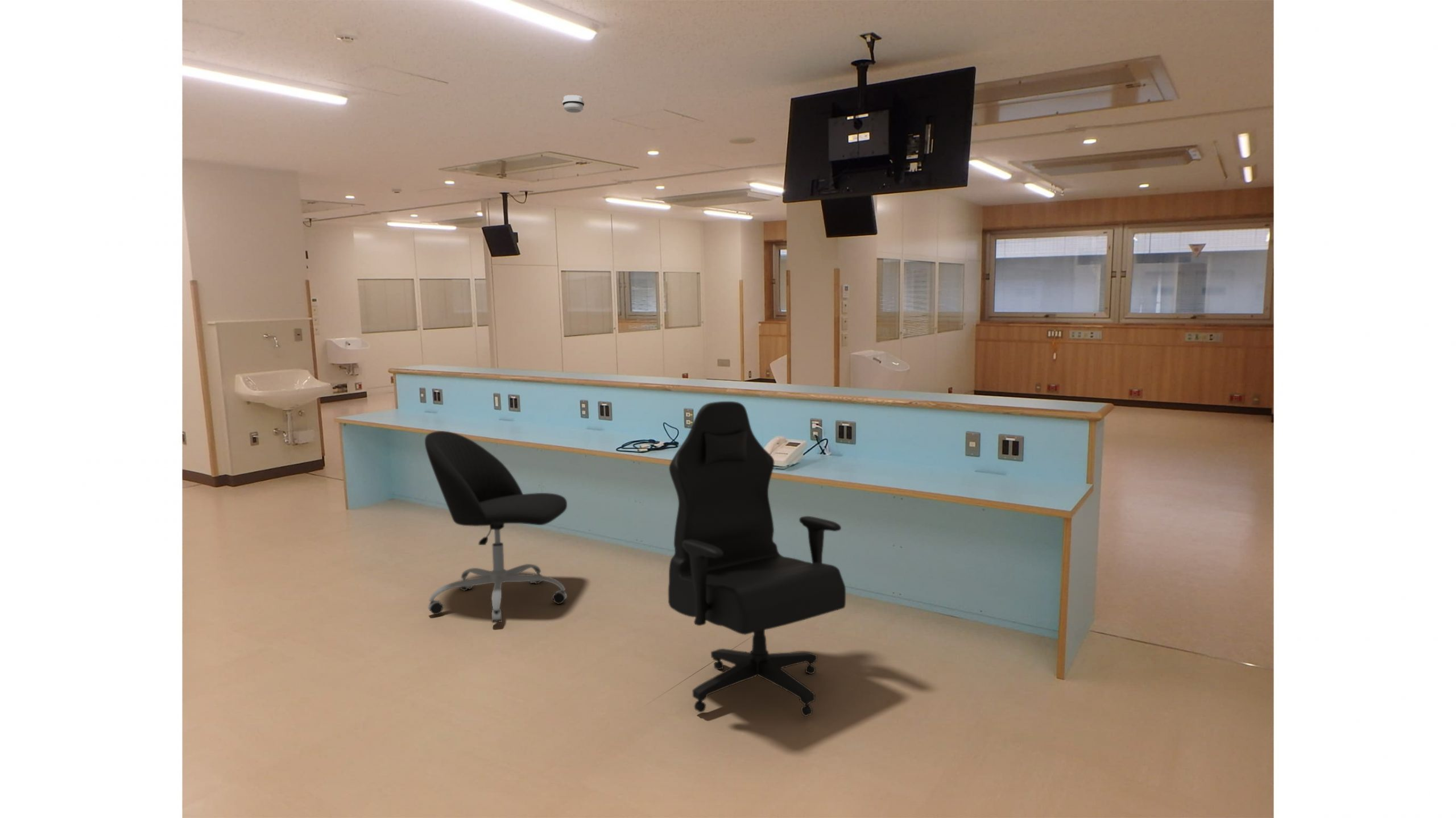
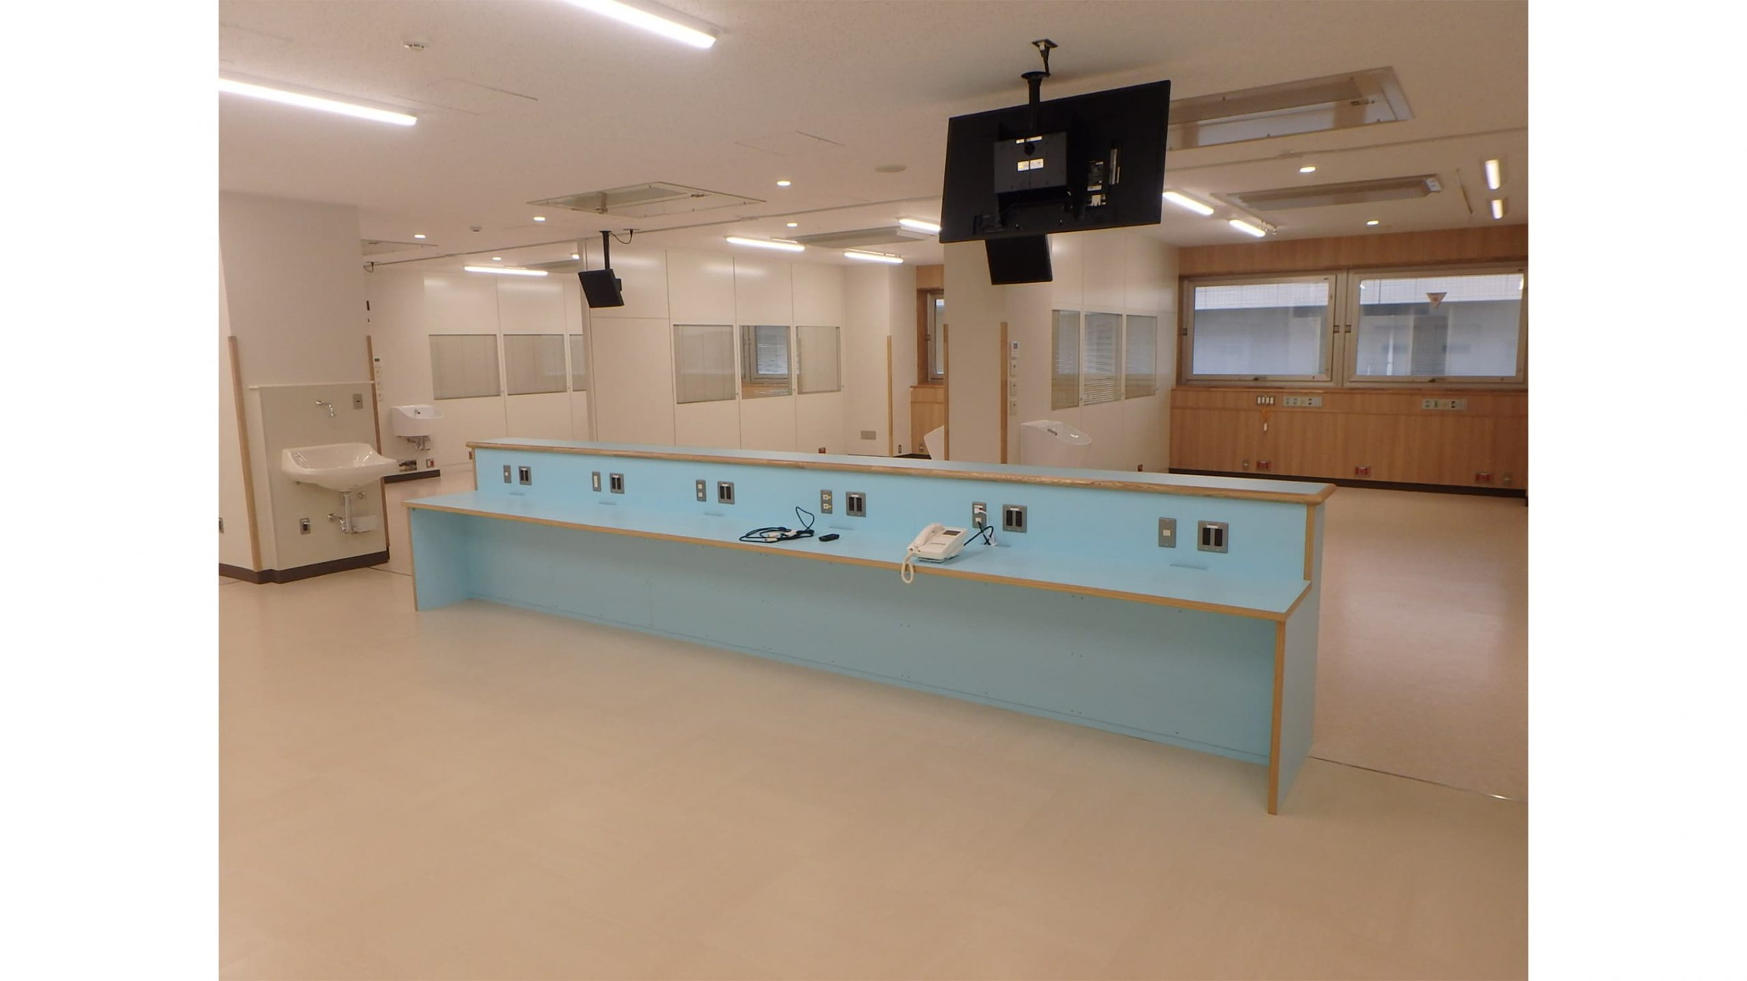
- smoke detector [562,94,585,113]
- office chair [424,430,568,624]
- office chair [668,401,846,717]
